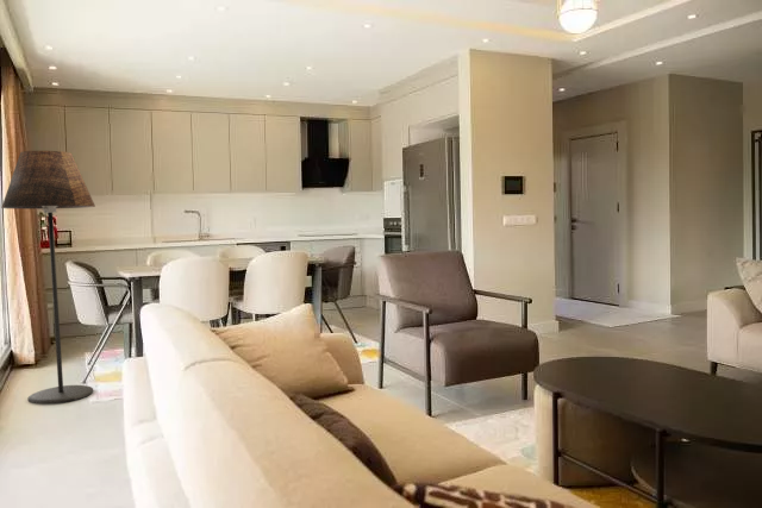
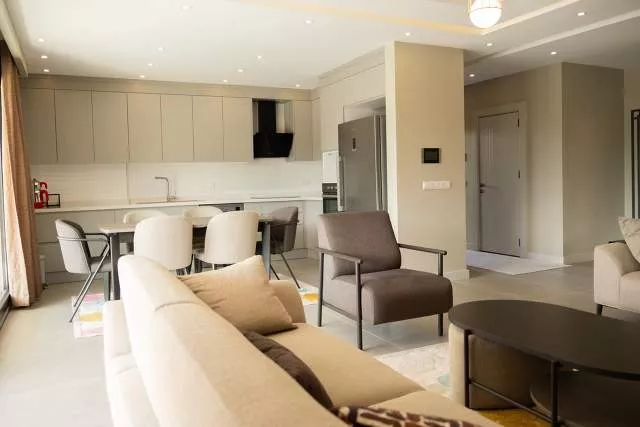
- floor lamp [0,150,96,406]
